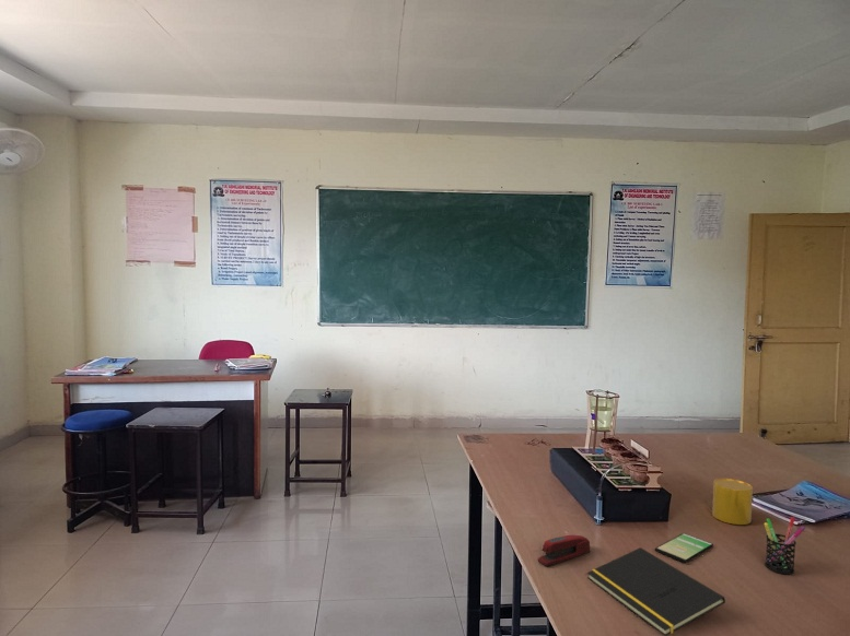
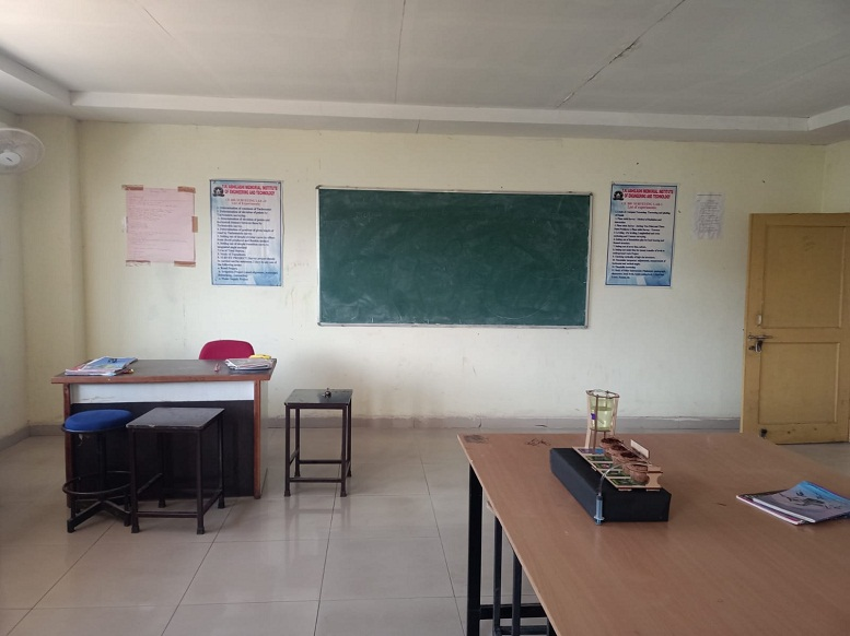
- cup [711,478,754,526]
- notepad [586,546,726,636]
- pen holder [764,516,806,575]
- stapler [537,534,591,567]
- smartphone [654,532,714,564]
